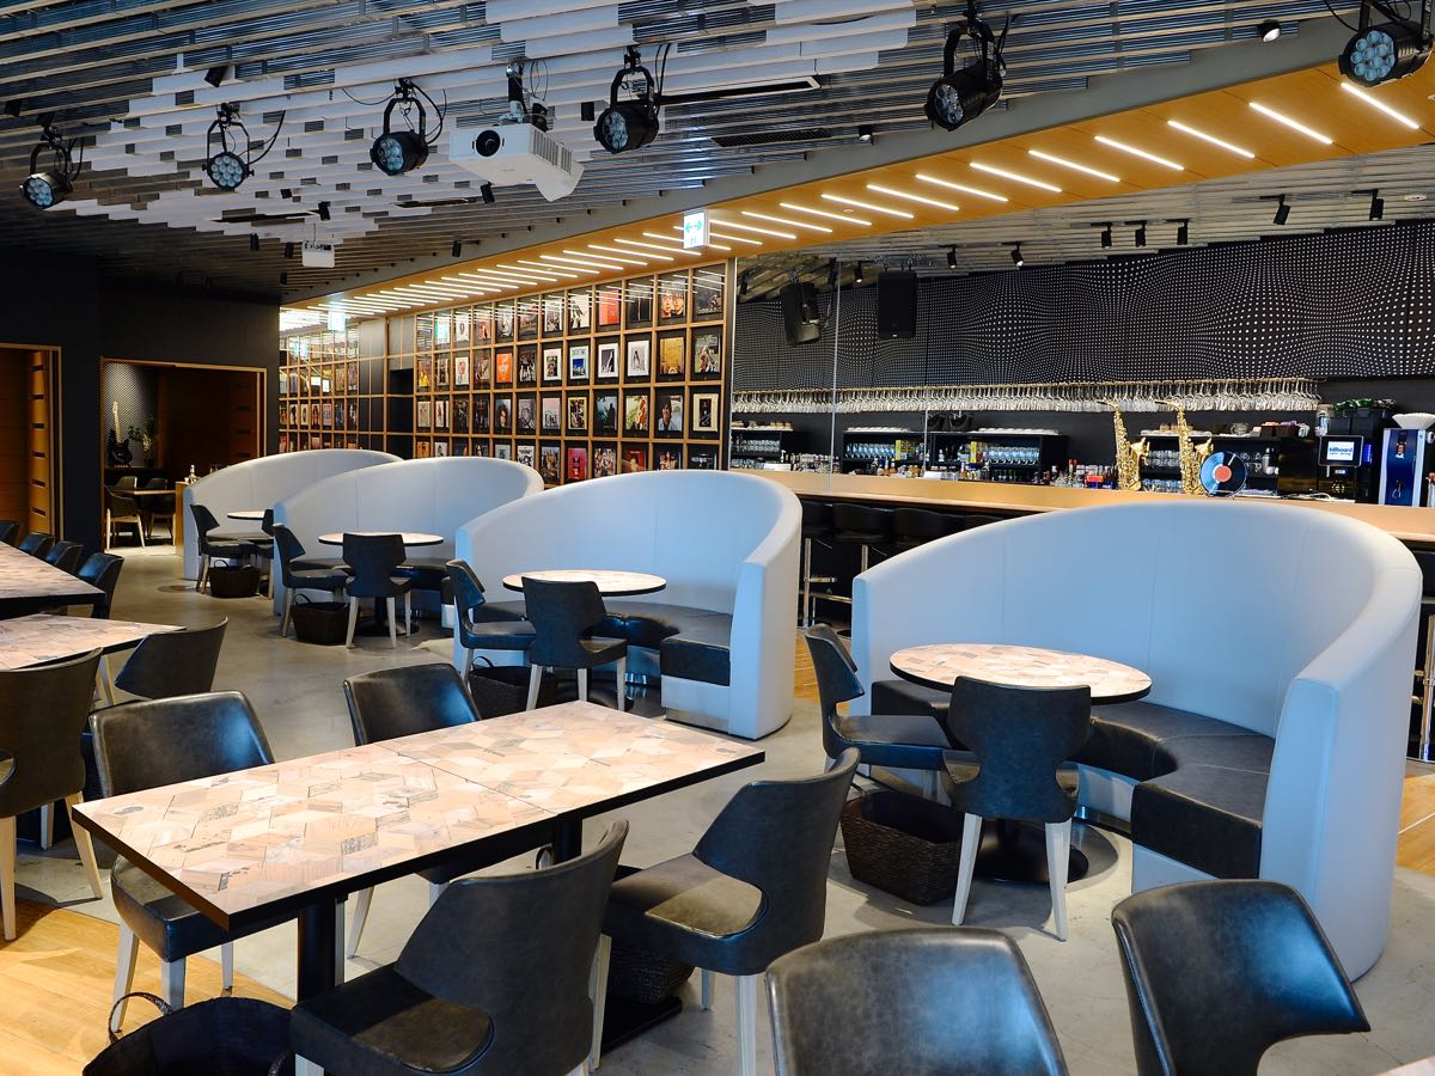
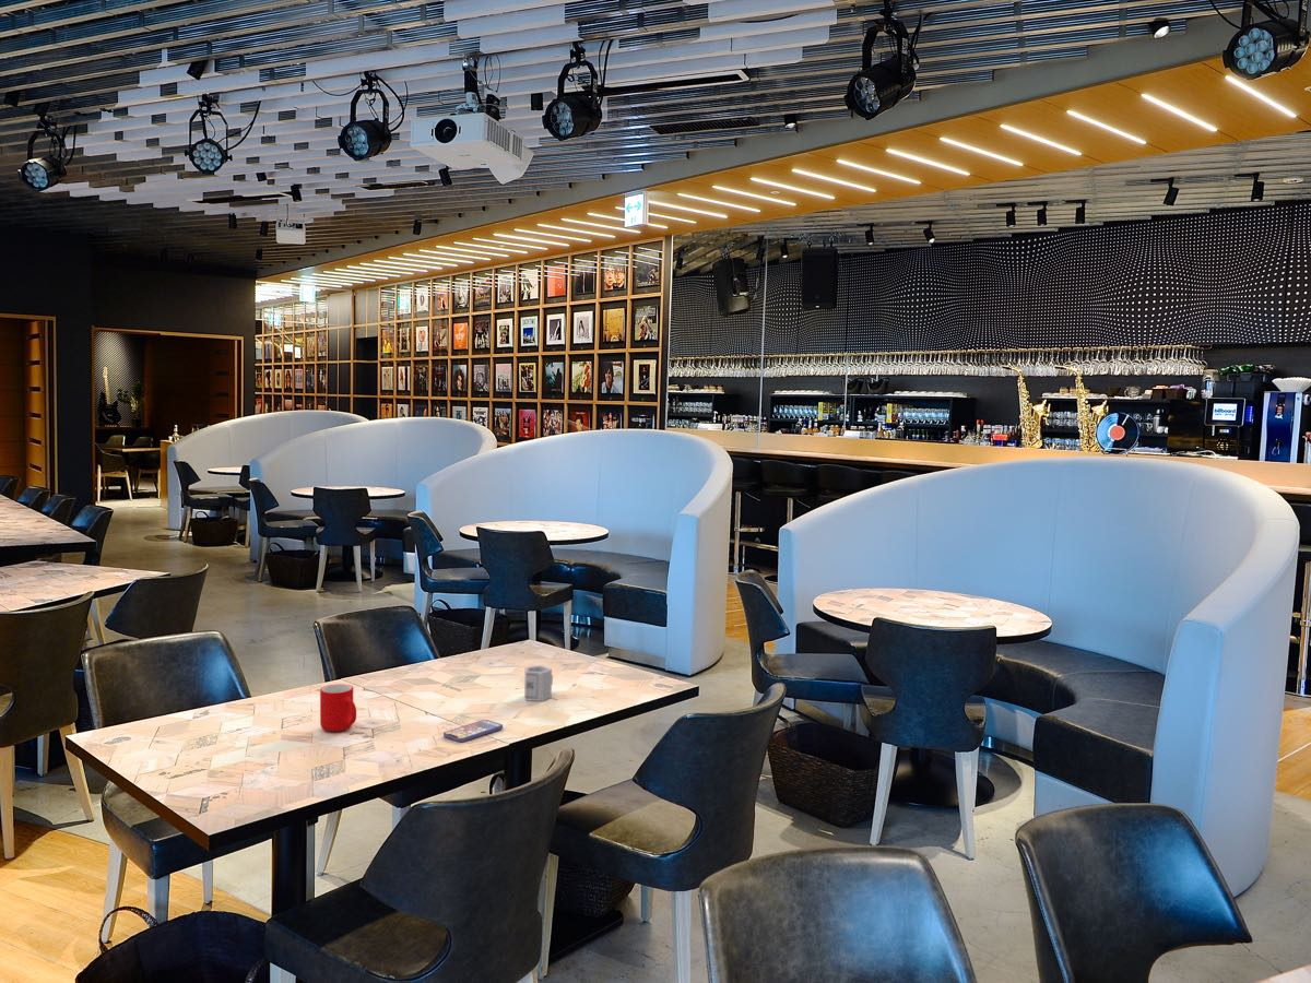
+ cup [523,664,554,702]
+ cup [319,683,357,733]
+ smartphone [442,719,504,743]
